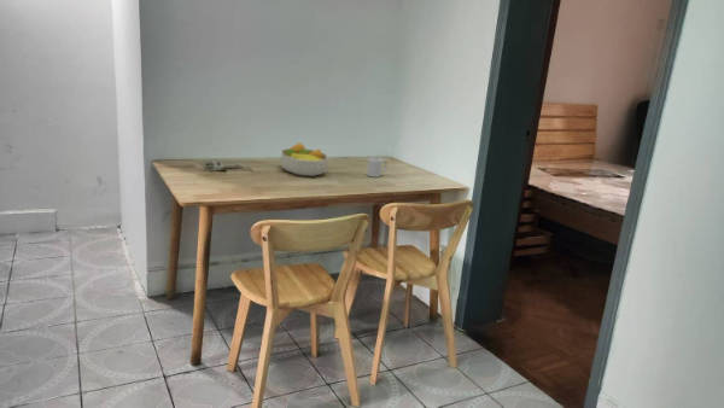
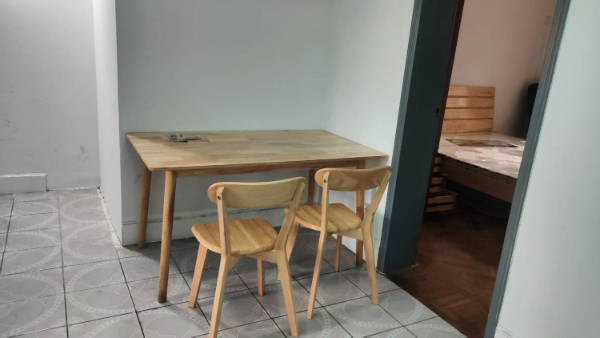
- fruit bowl [280,141,331,177]
- mug [366,156,389,179]
